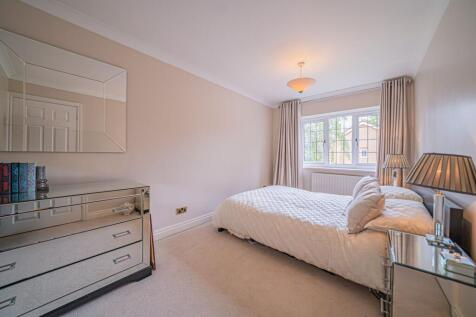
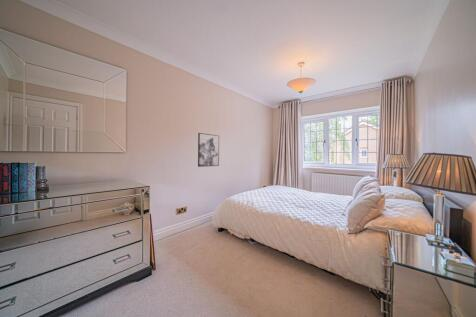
+ wall art [197,132,220,168]
